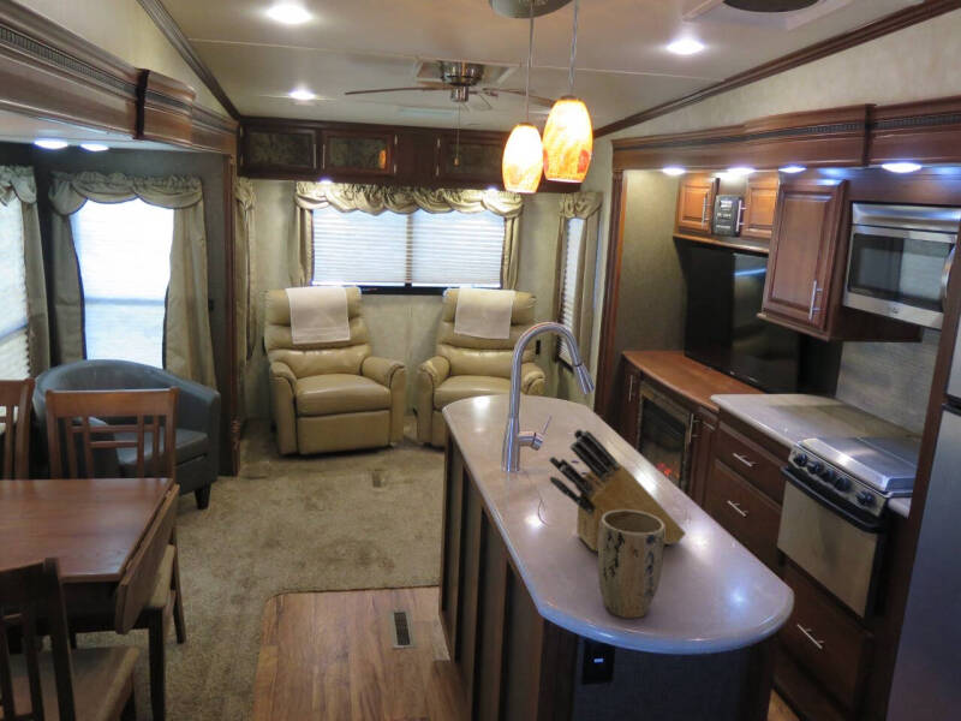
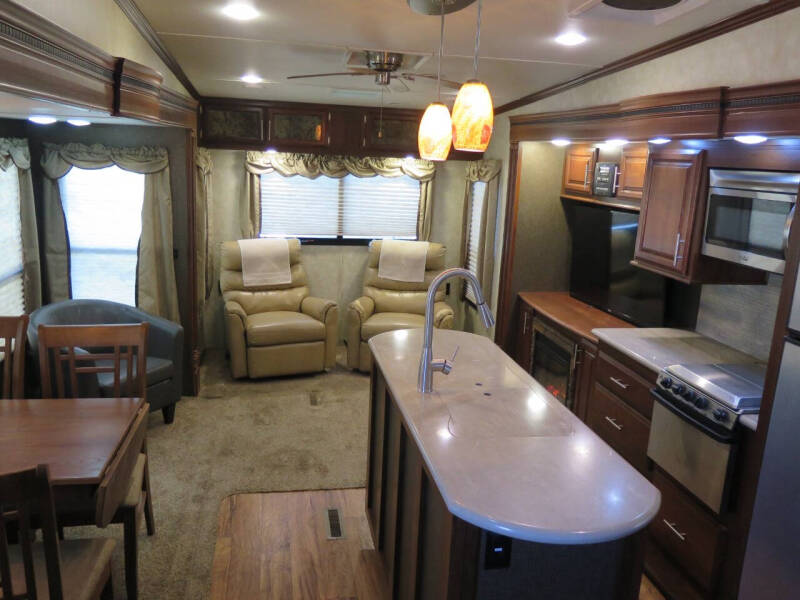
- knife block [548,428,687,552]
- plant pot [597,510,665,619]
